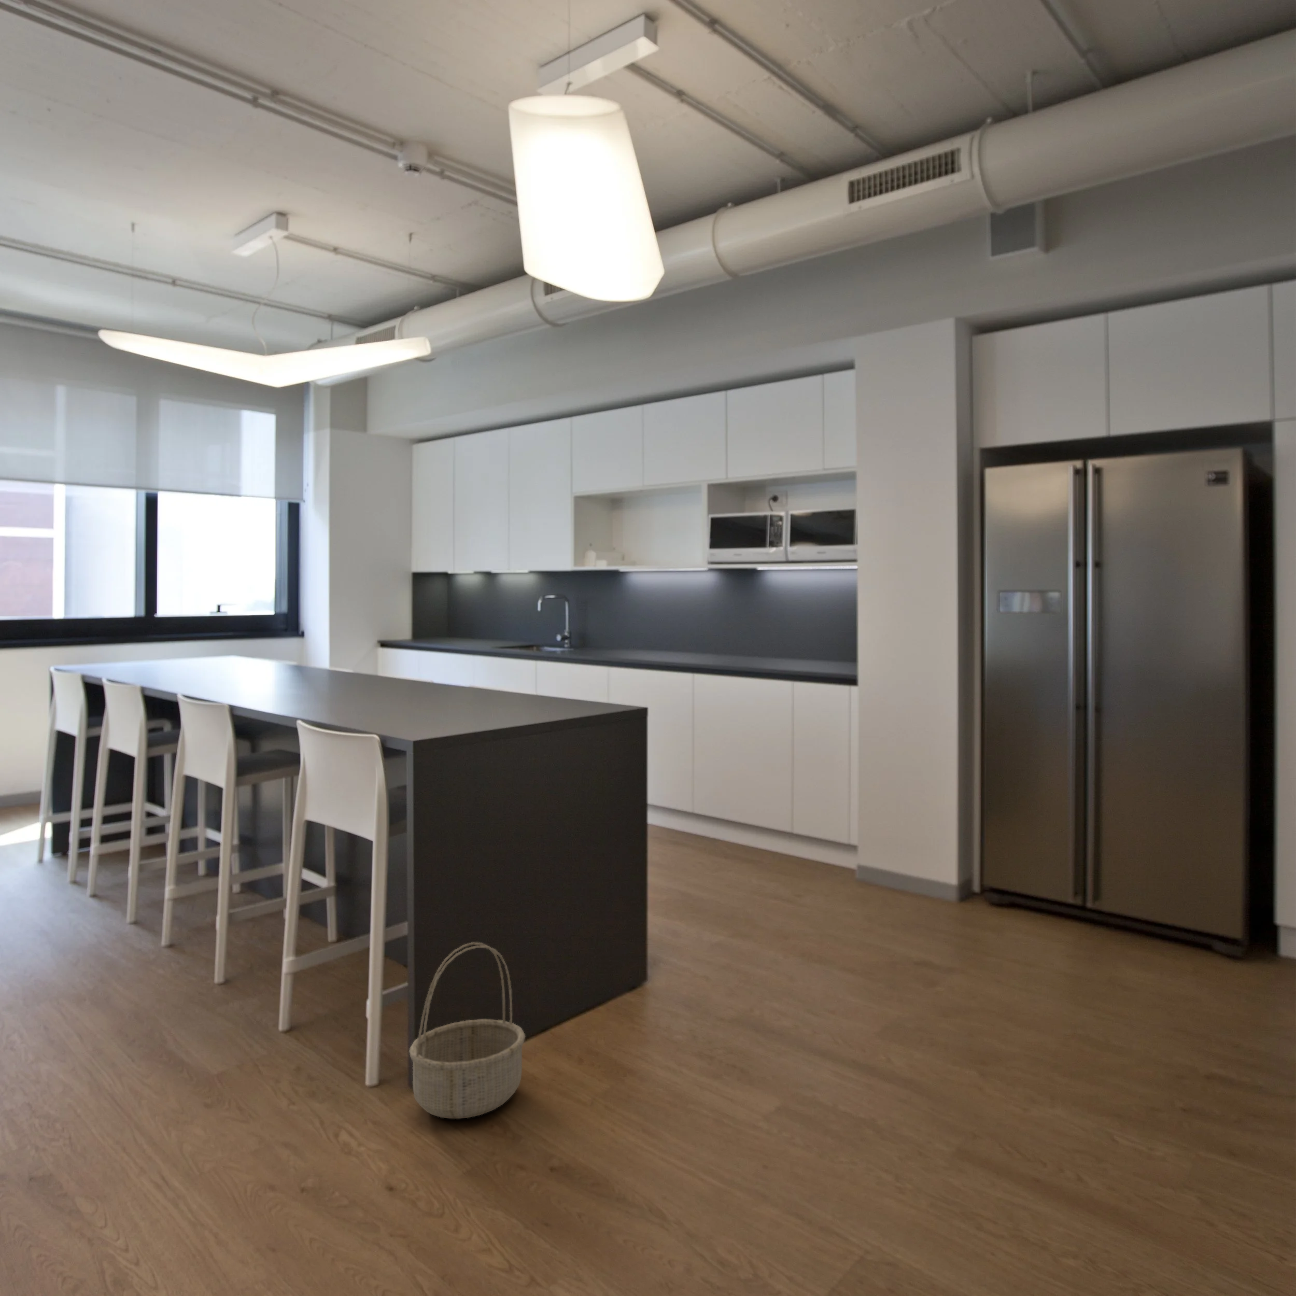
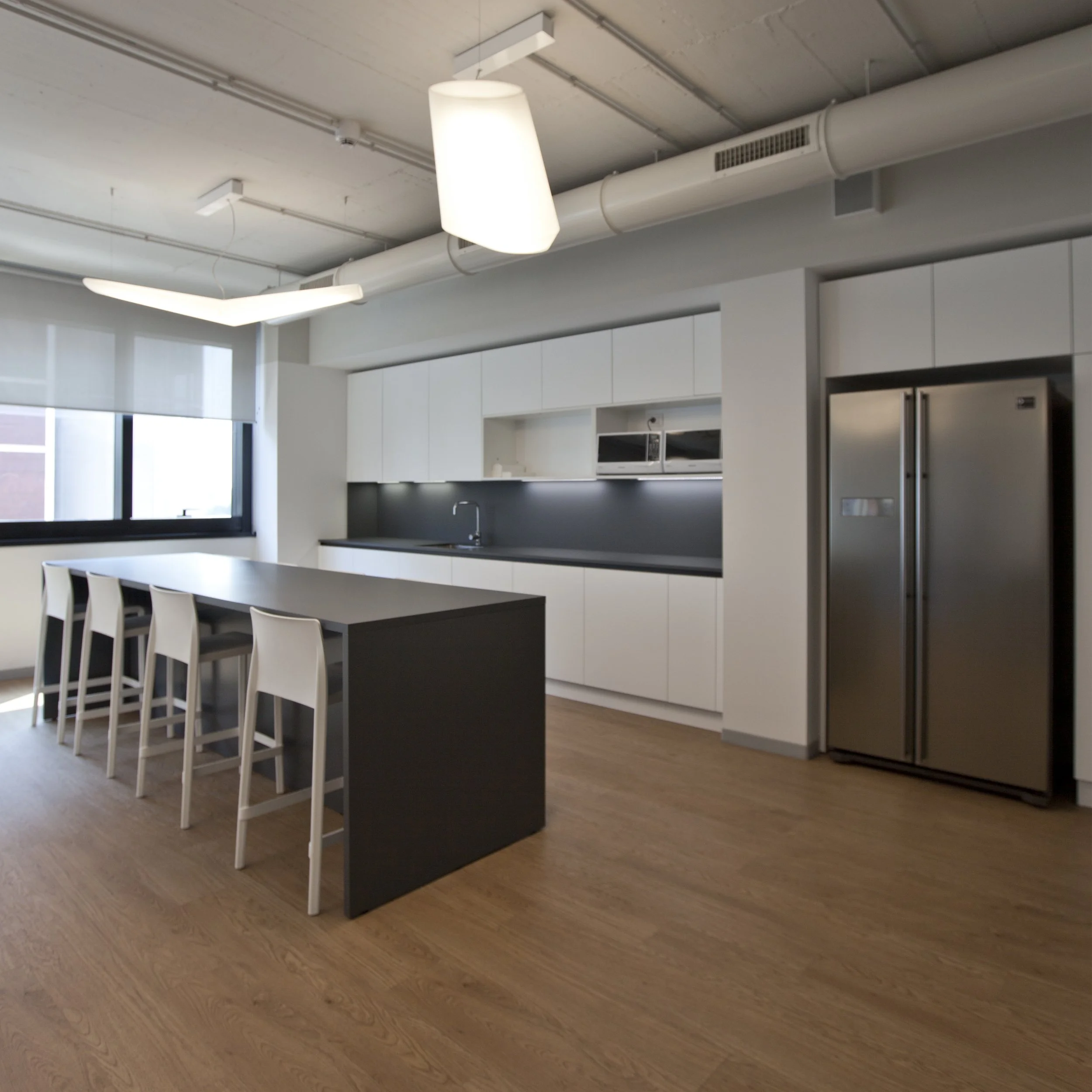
- basket [408,942,526,1119]
